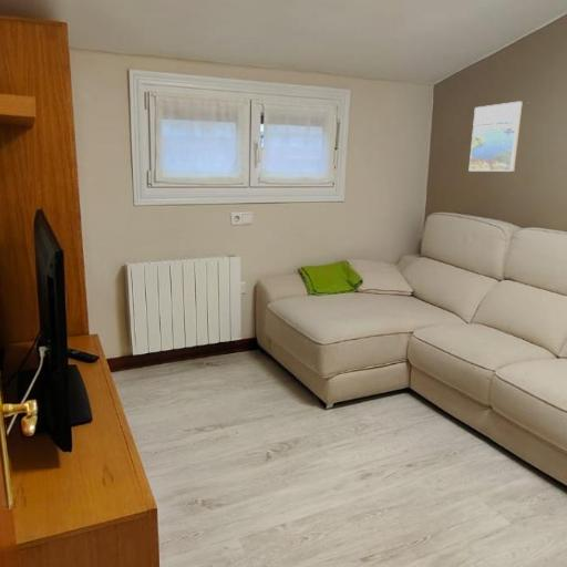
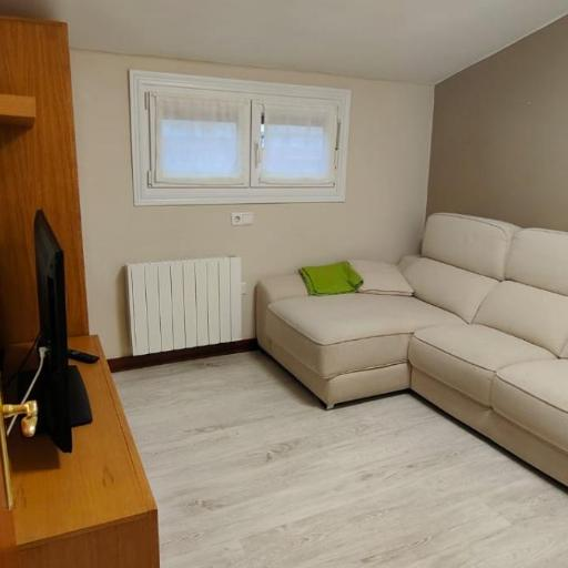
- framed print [467,101,523,173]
